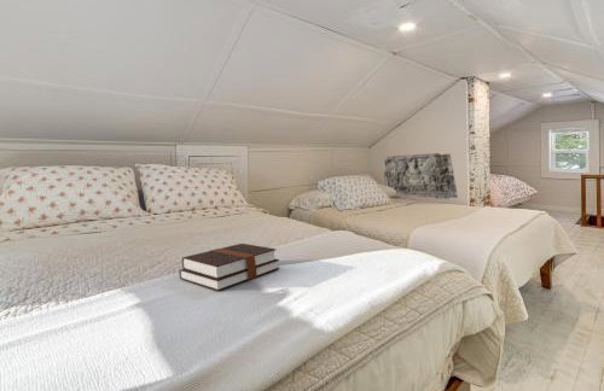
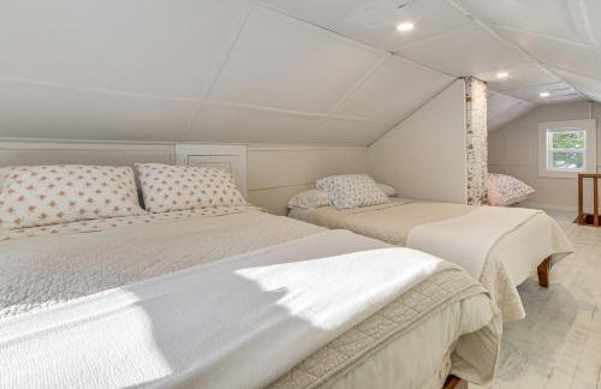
- stone relief [382,152,459,200]
- hardback book [178,243,280,292]
